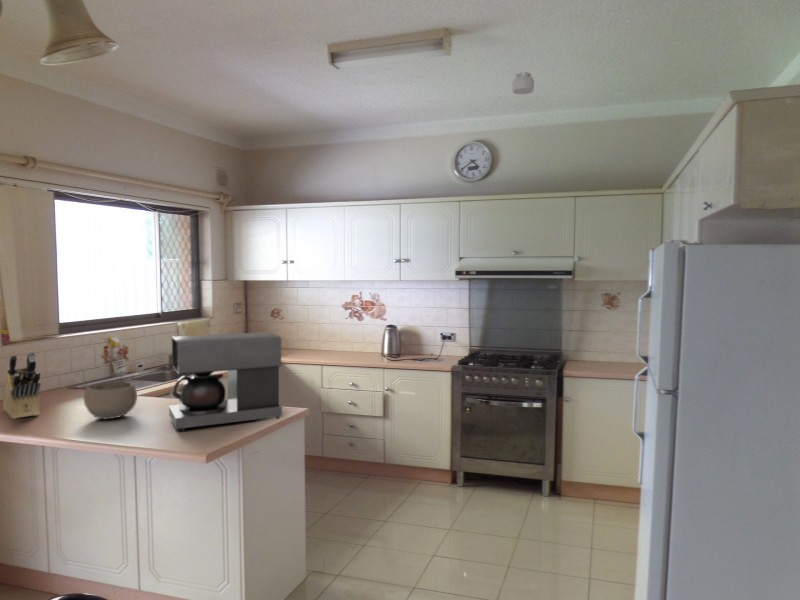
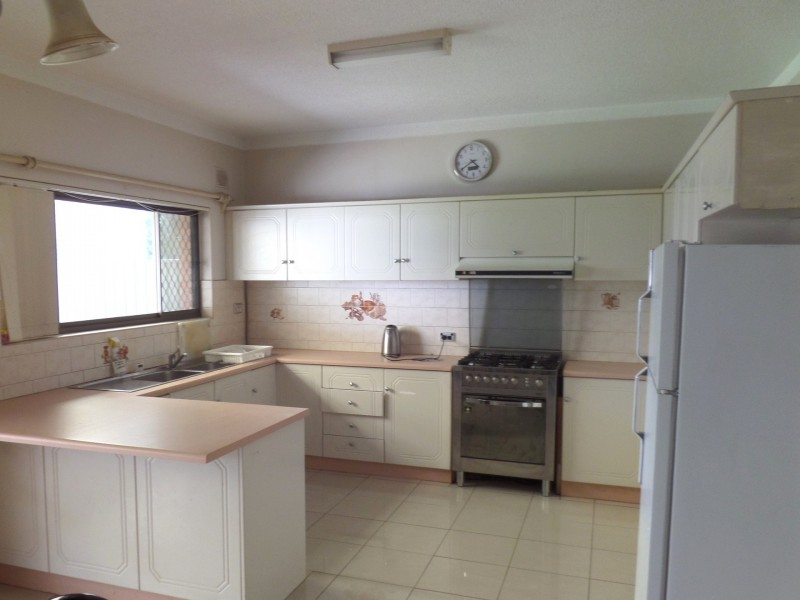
- knife block [2,350,42,420]
- bowl [83,381,138,420]
- smoke detector [511,71,535,95]
- coffee maker [168,331,283,432]
